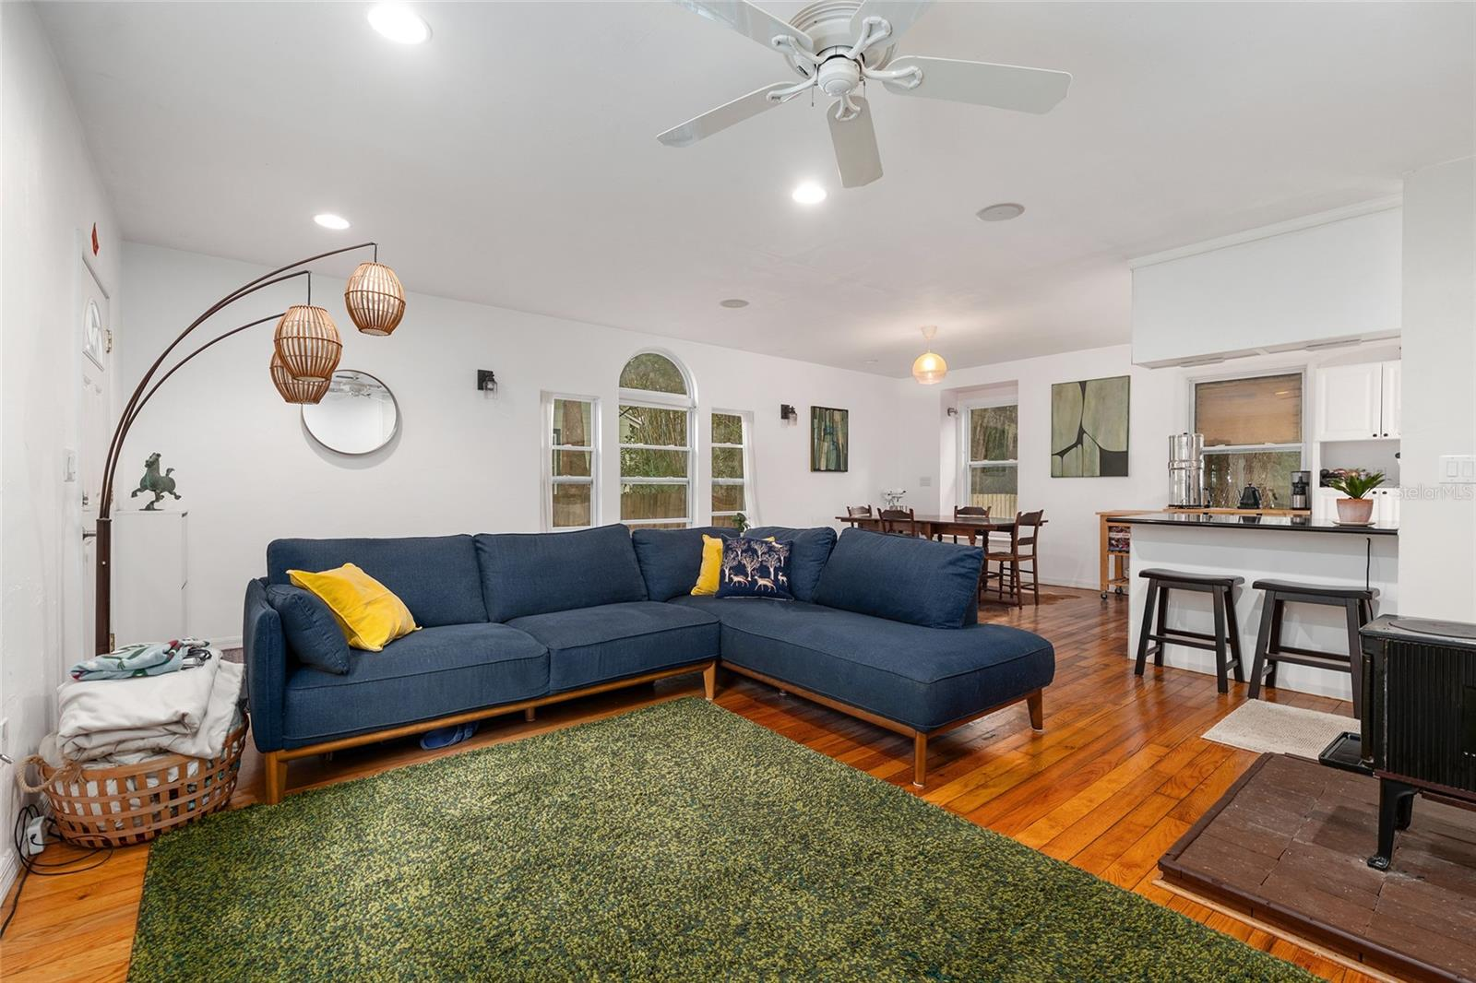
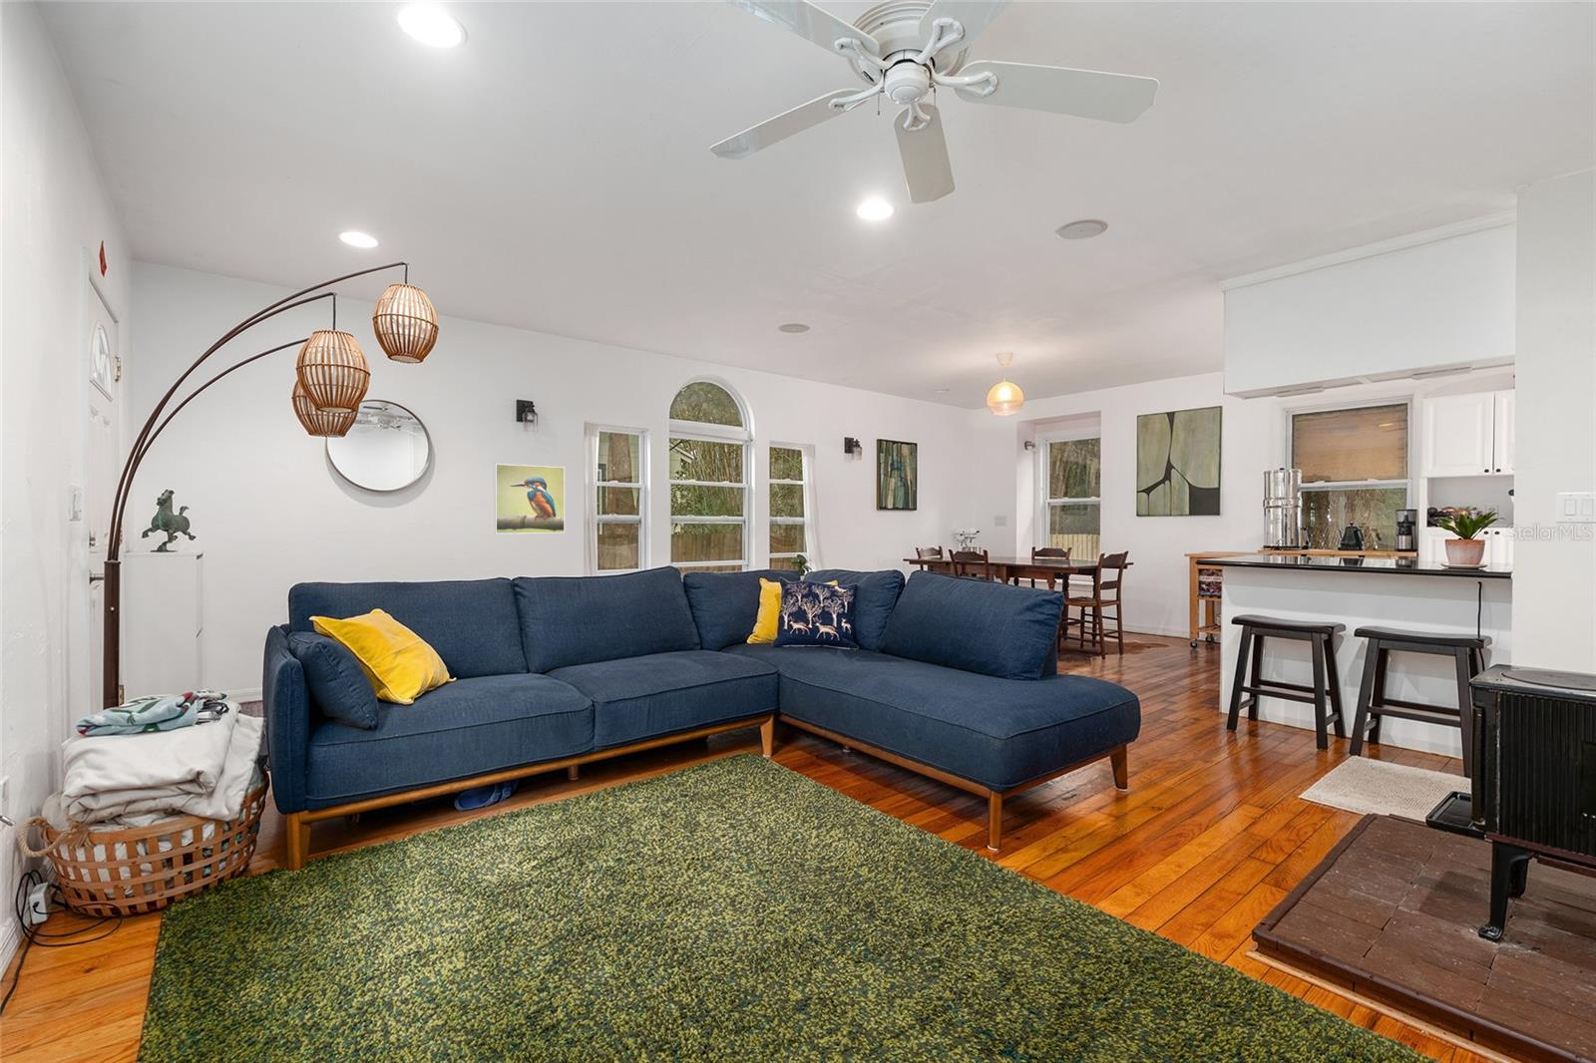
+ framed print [494,463,566,535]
